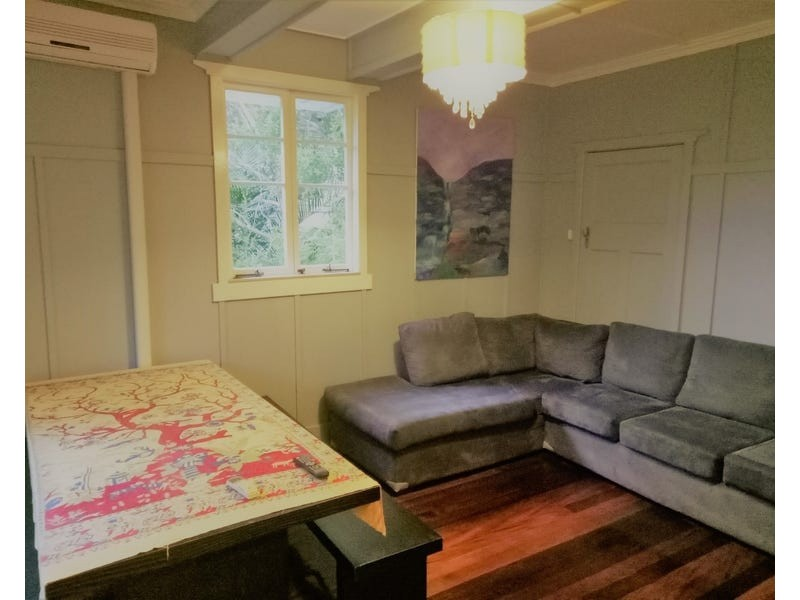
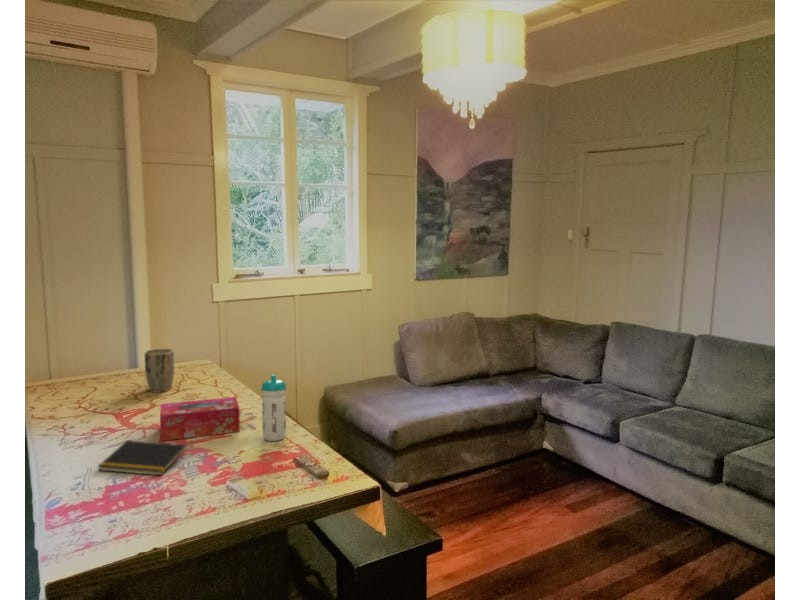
+ tissue box [159,396,241,442]
+ plant pot [144,348,175,394]
+ water bottle [260,374,287,442]
+ notepad [96,439,187,476]
